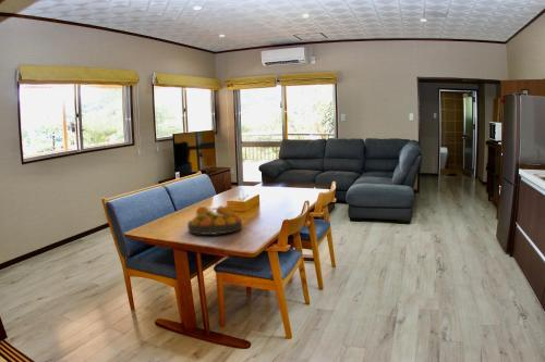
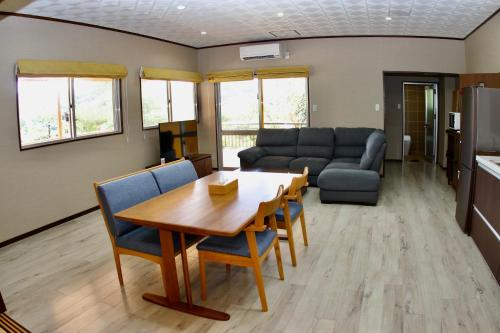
- fruit bowl [186,204,243,236]
